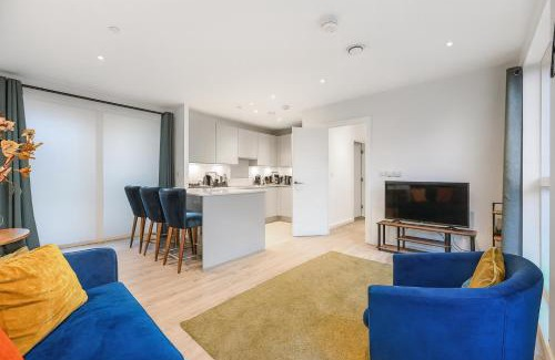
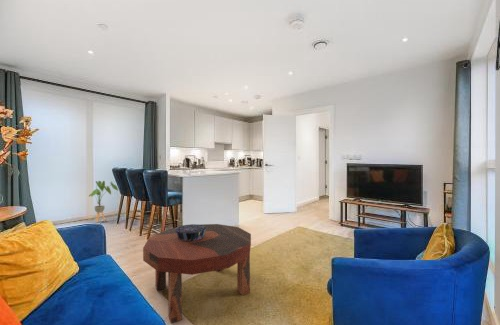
+ decorative bowl [175,223,207,241]
+ coffee table [142,223,252,324]
+ house plant [88,180,119,224]
